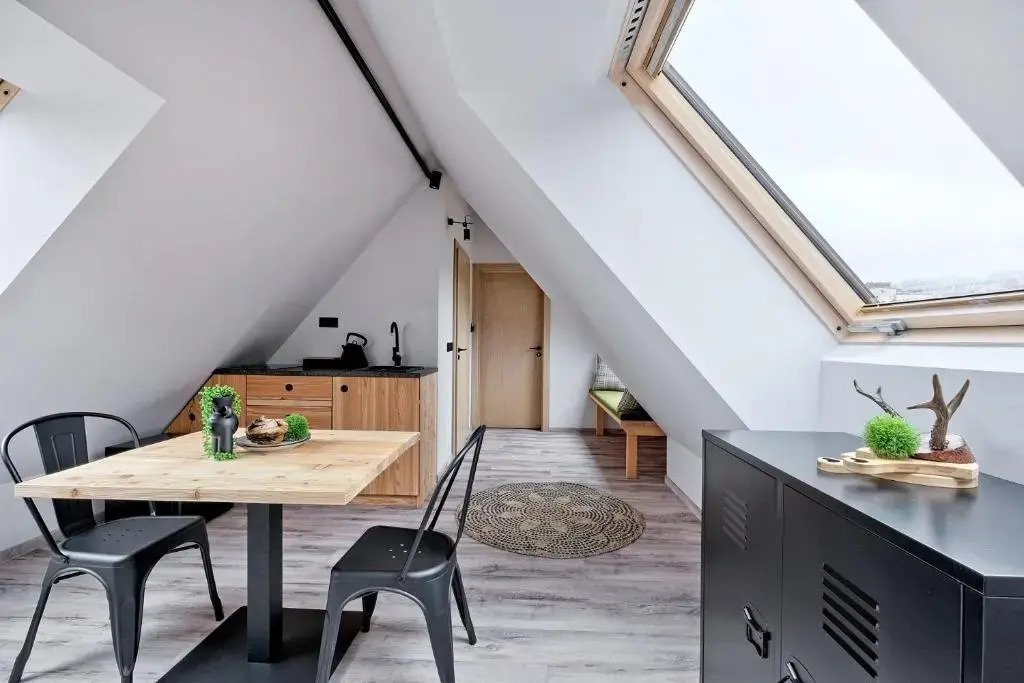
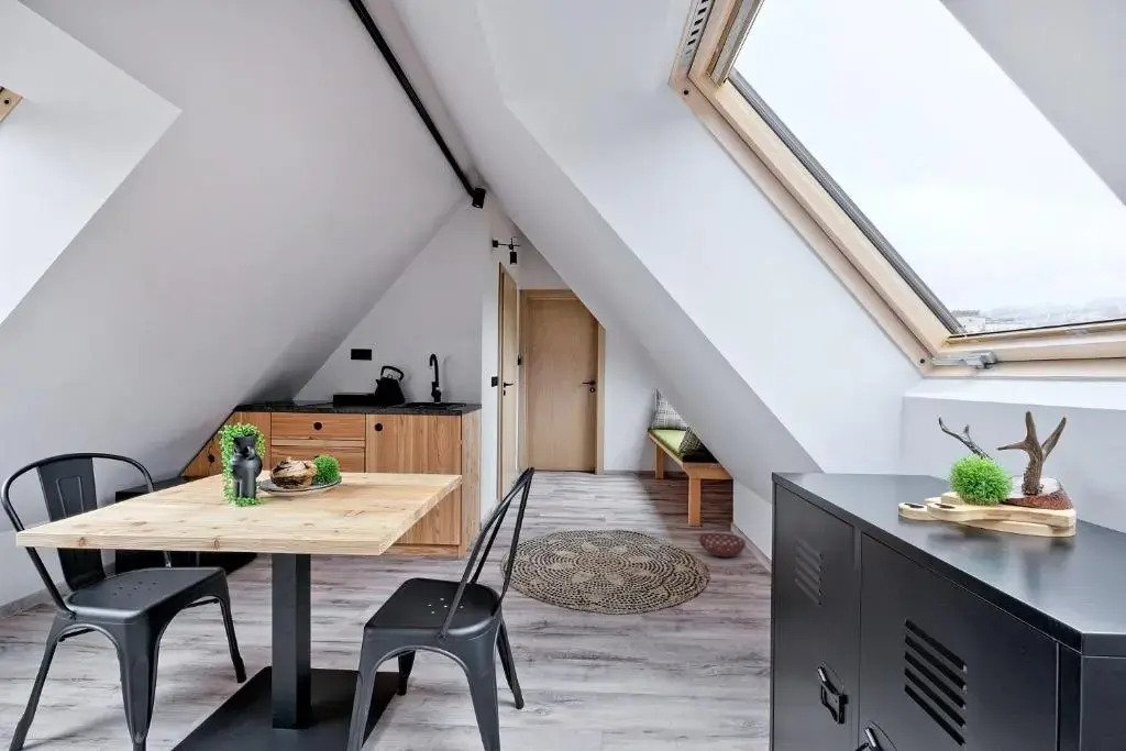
+ basket [698,532,747,559]
